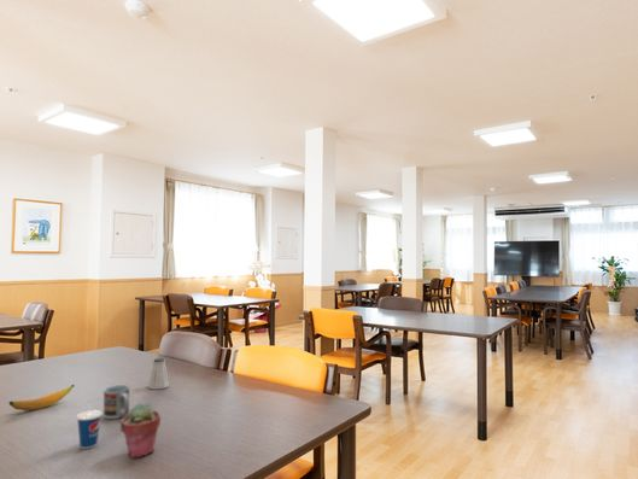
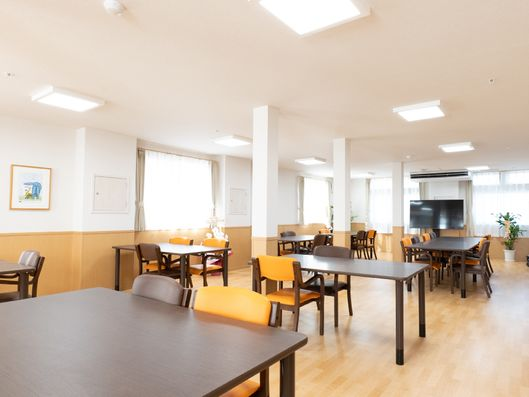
- potted succulent [119,402,162,460]
- banana [7,384,76,411]
- cup [103,384,130,420]
- saltshaker [147,357,170,391]
- cup [75,398,103,450]
